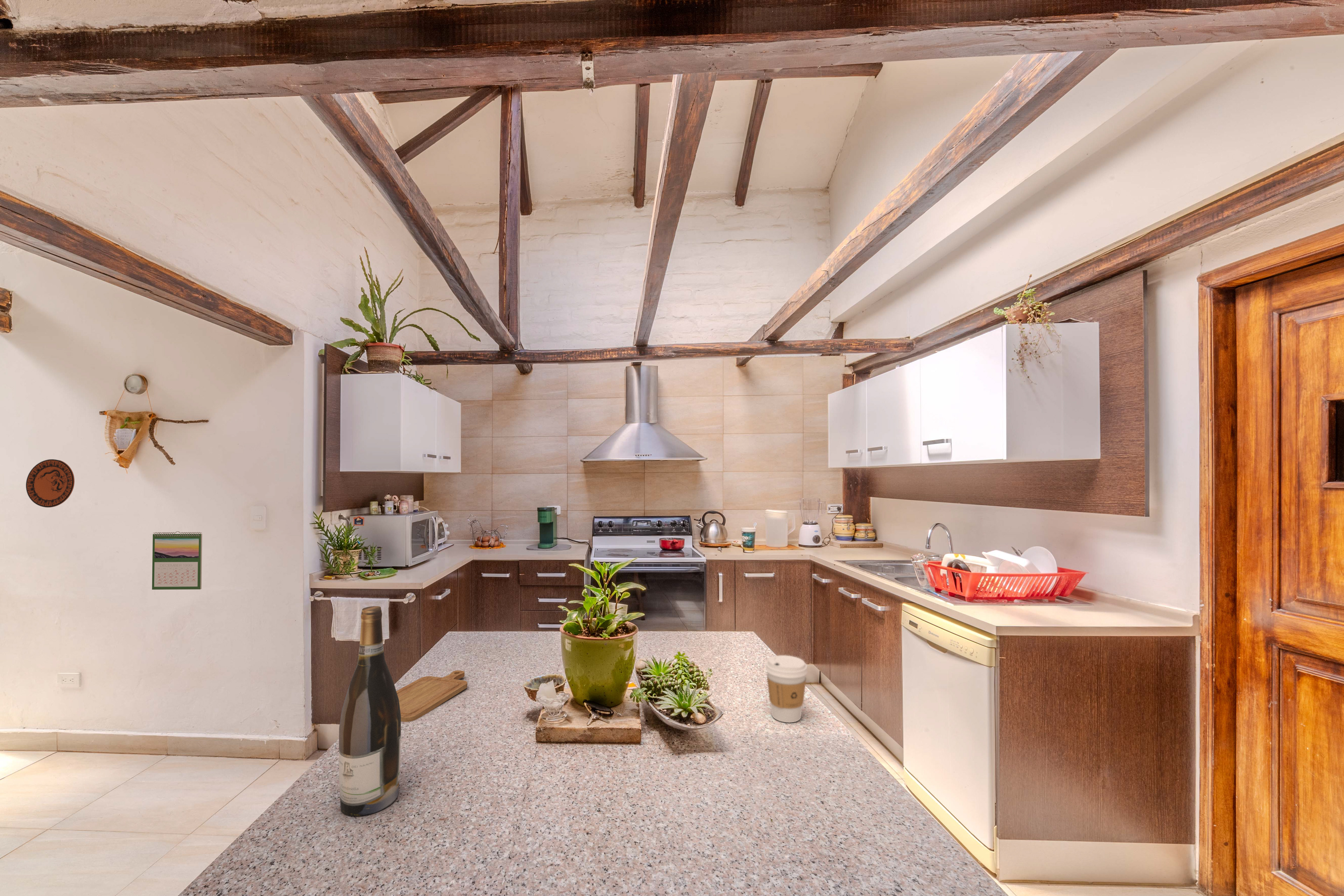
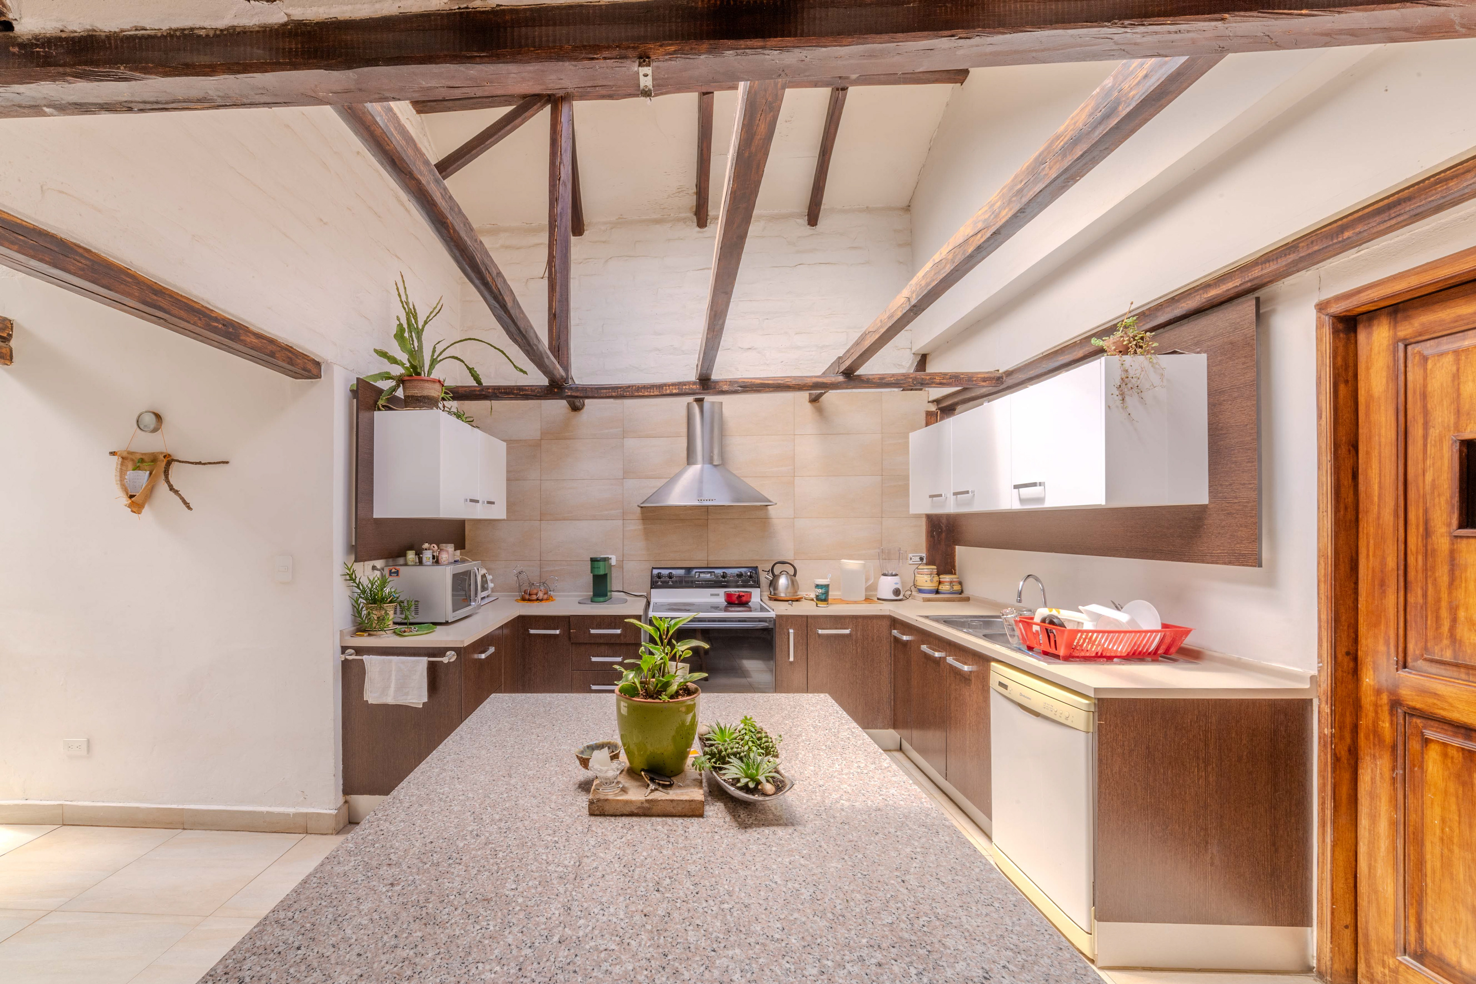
- coffee cup [765,655,808,723]
- chopping board [396,670,468,722]
- decorative plate [26,459,75,508]
- calendar [152,531,203,590]
- wine bottle [338,606,401,817]
